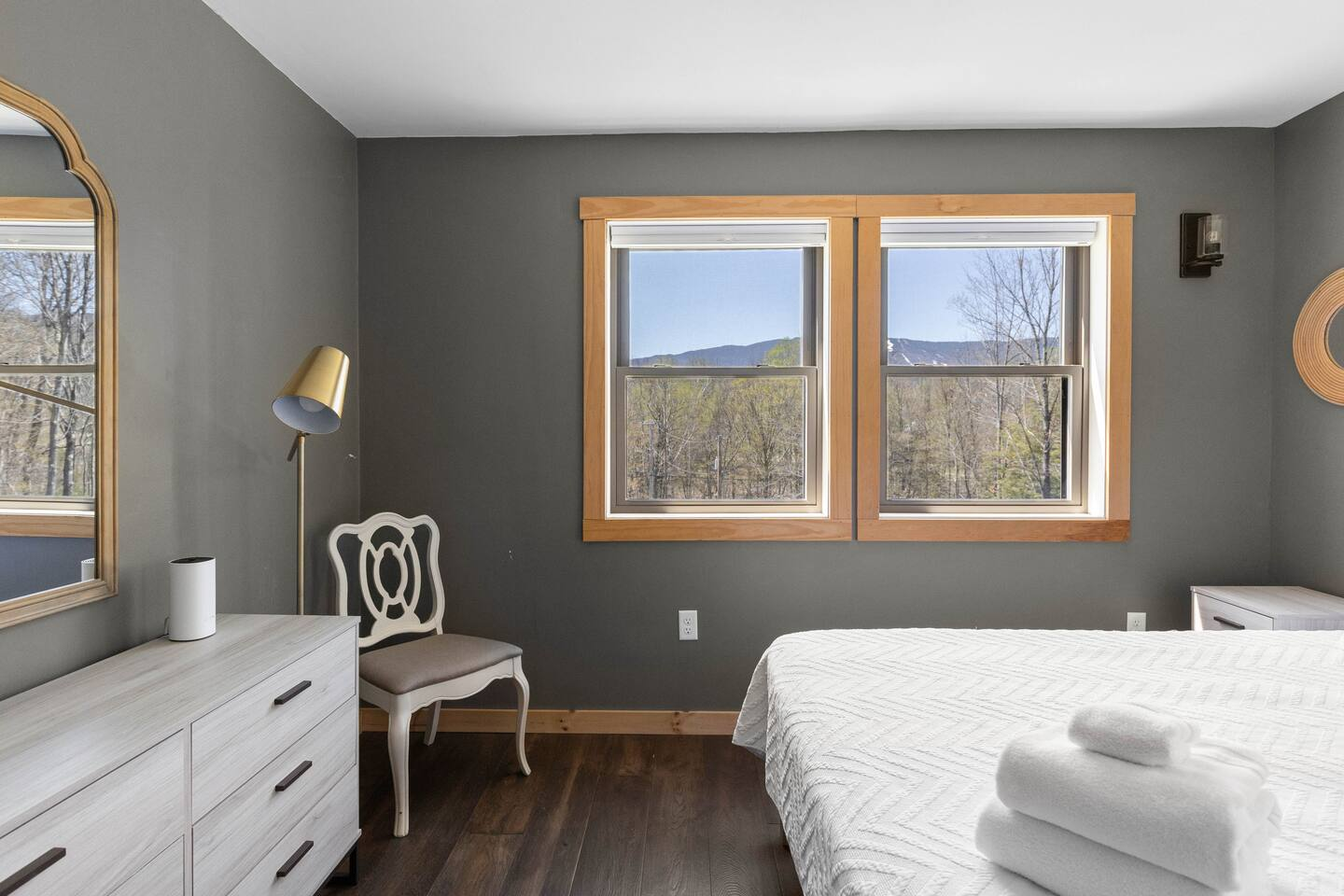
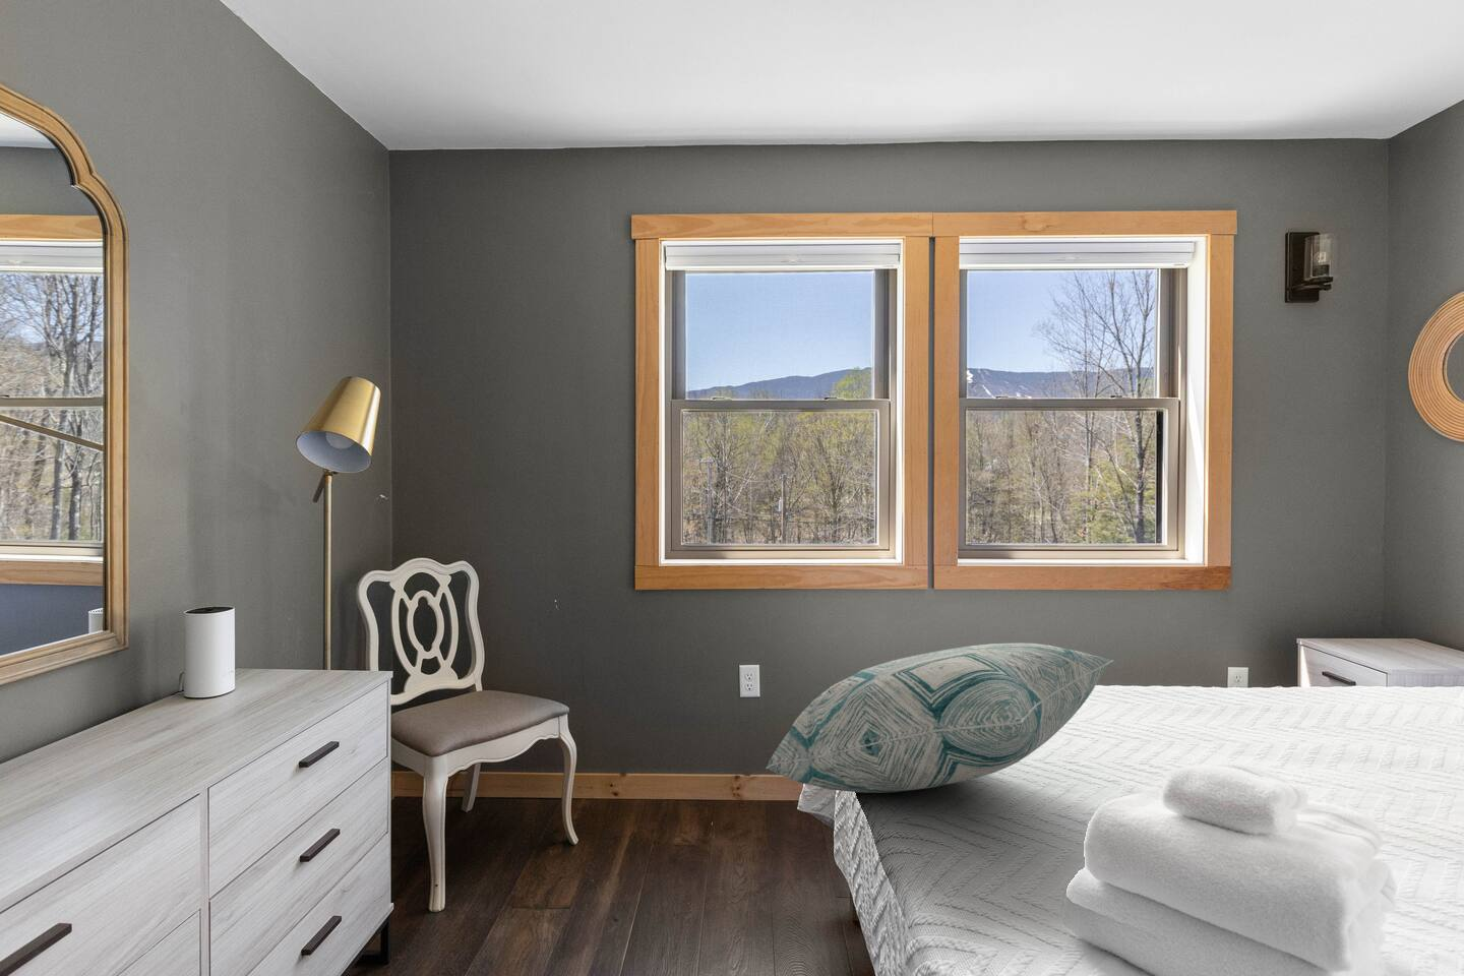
+ decorative pillow [765,643,1115,794]
